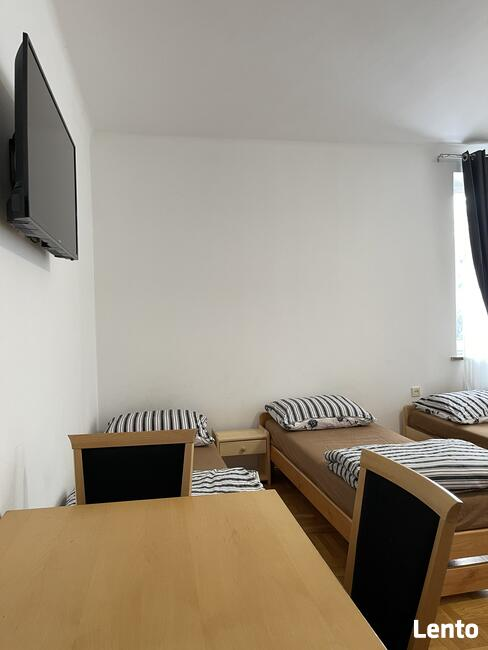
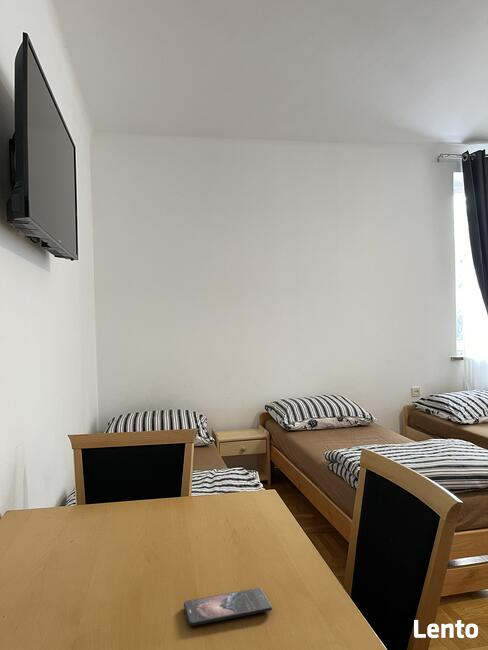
+ smartphone [183,587,273,627]
